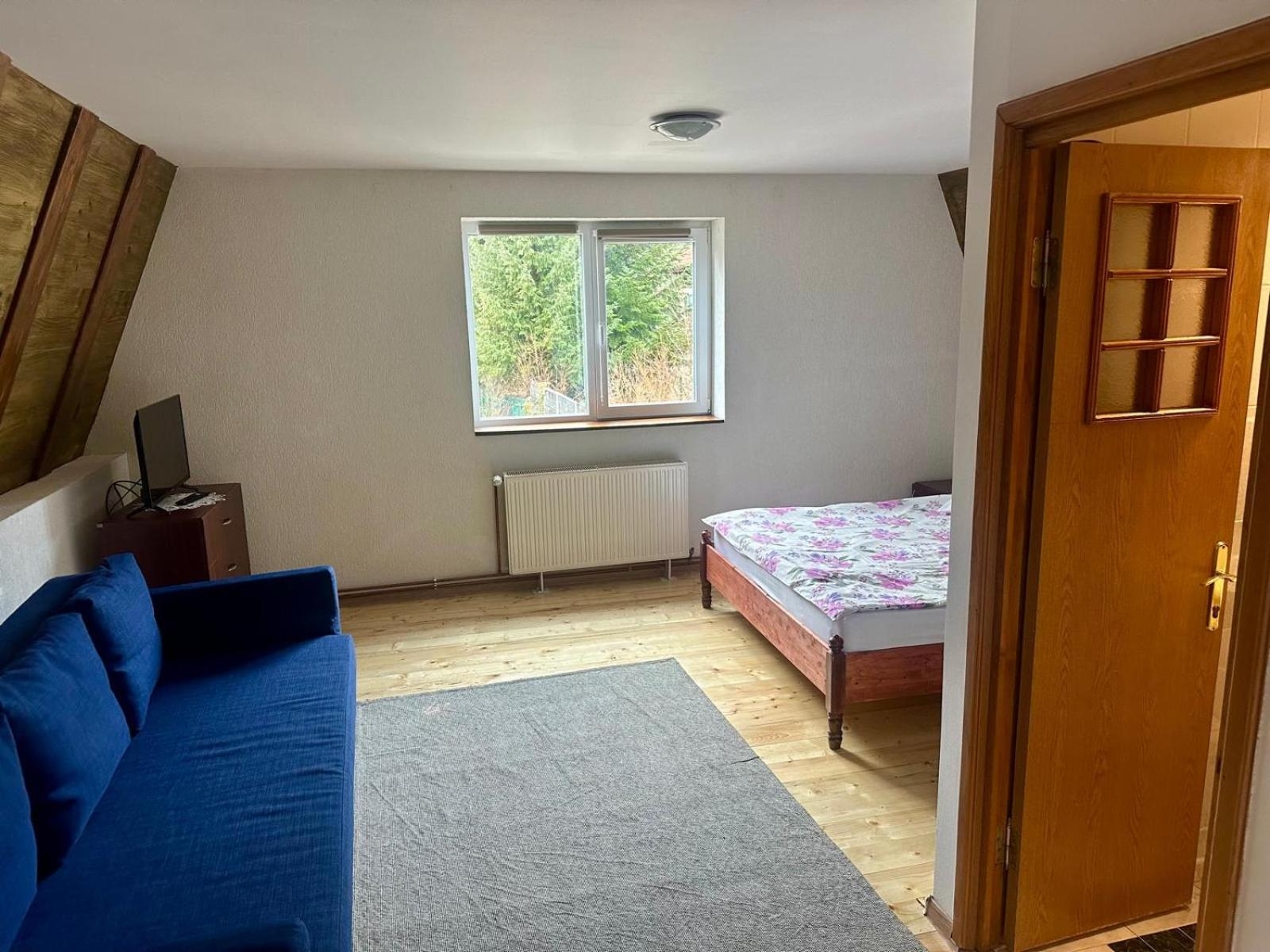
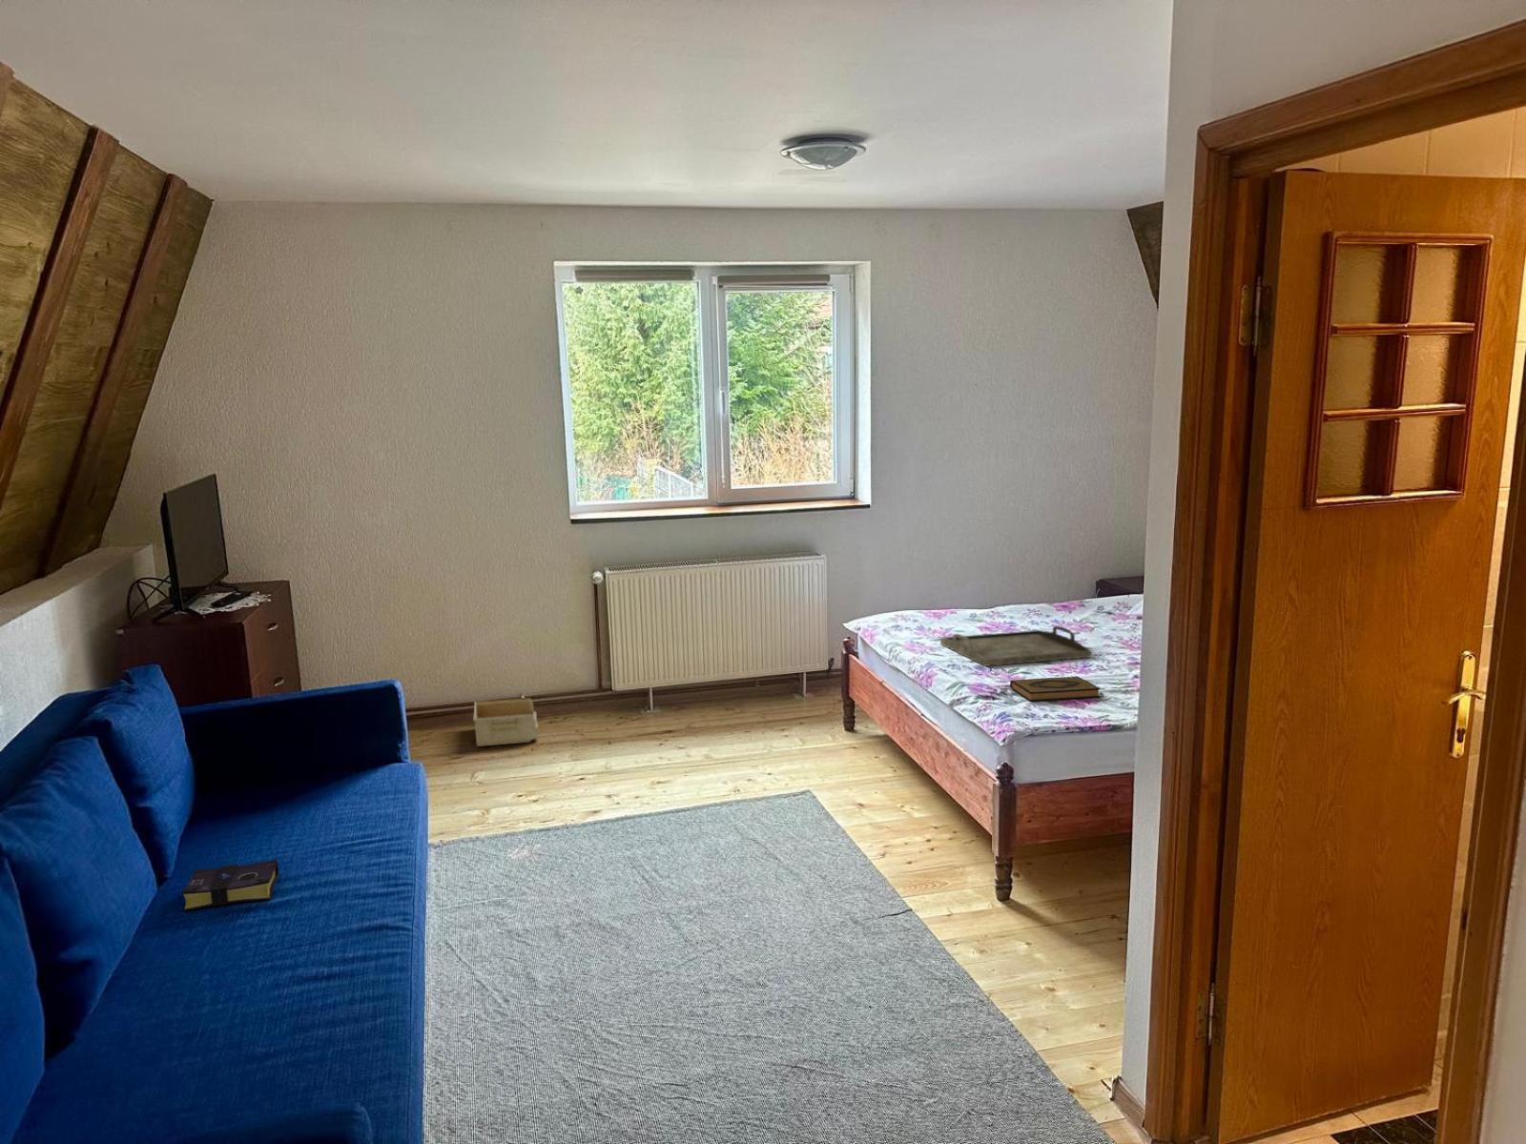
+ hardback book [1009,675,1102,703]
+ serving tray [940,625,1092,667]
+ book [181,858,280,912]
+ storage bin [472,697,540,747]
